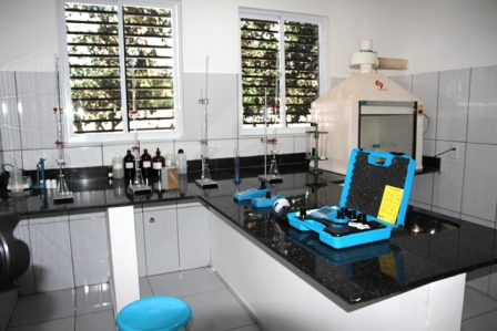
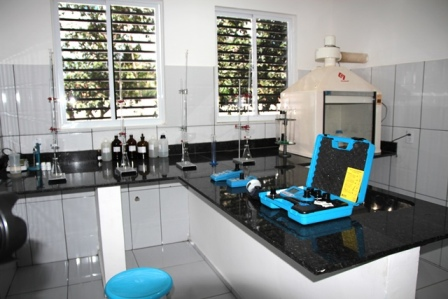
- small box [160,165,180,190]
